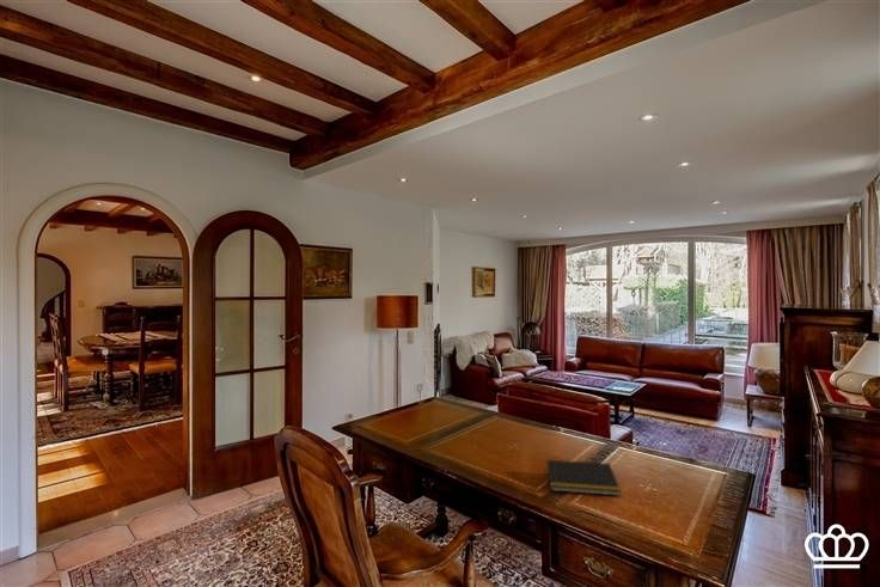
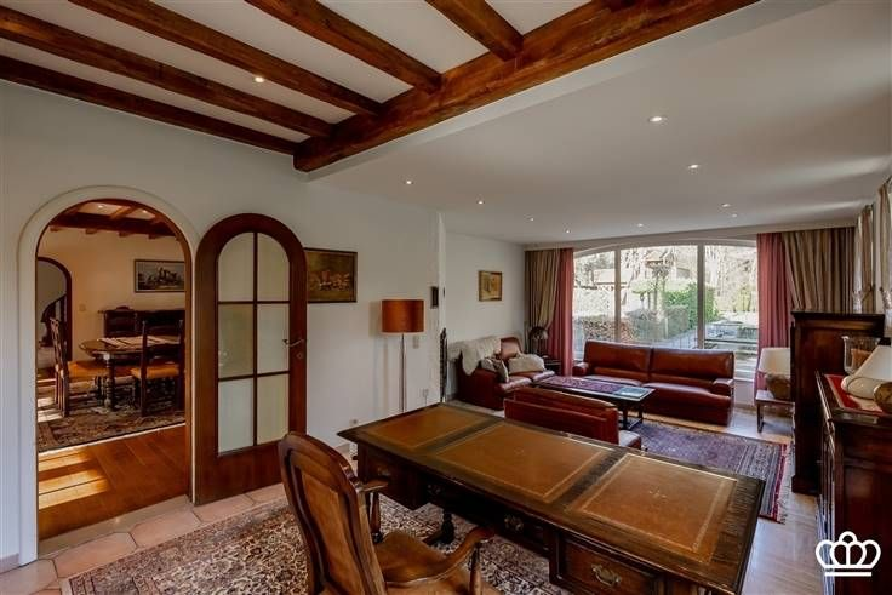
- notepad [544,459,622,497]
